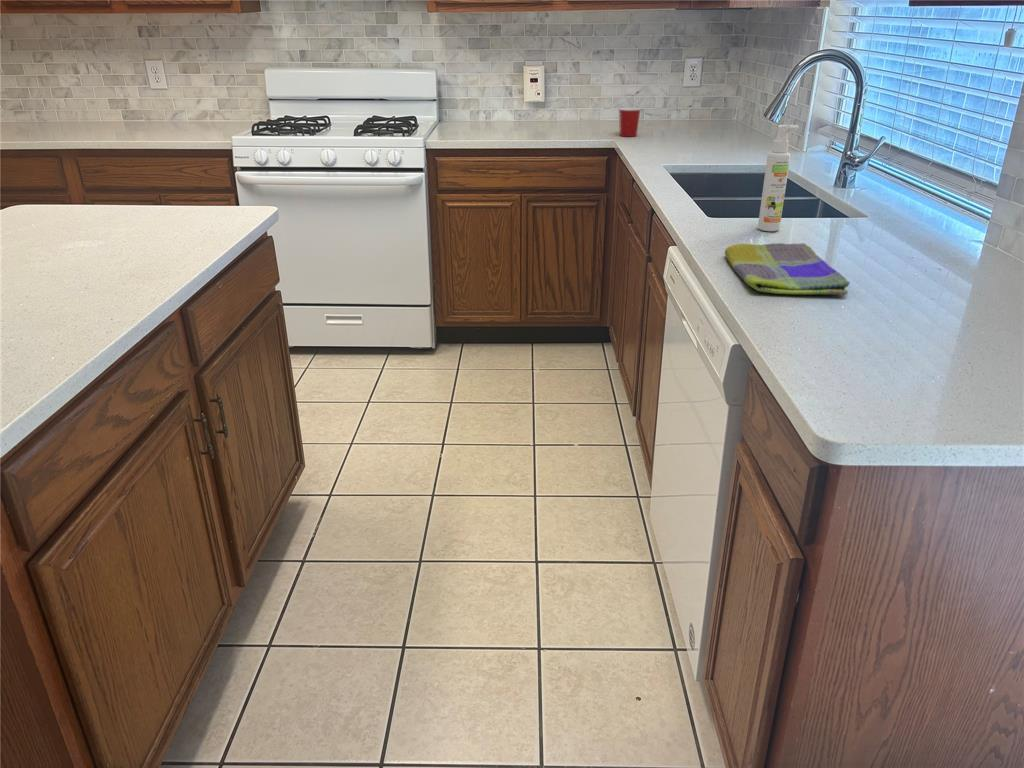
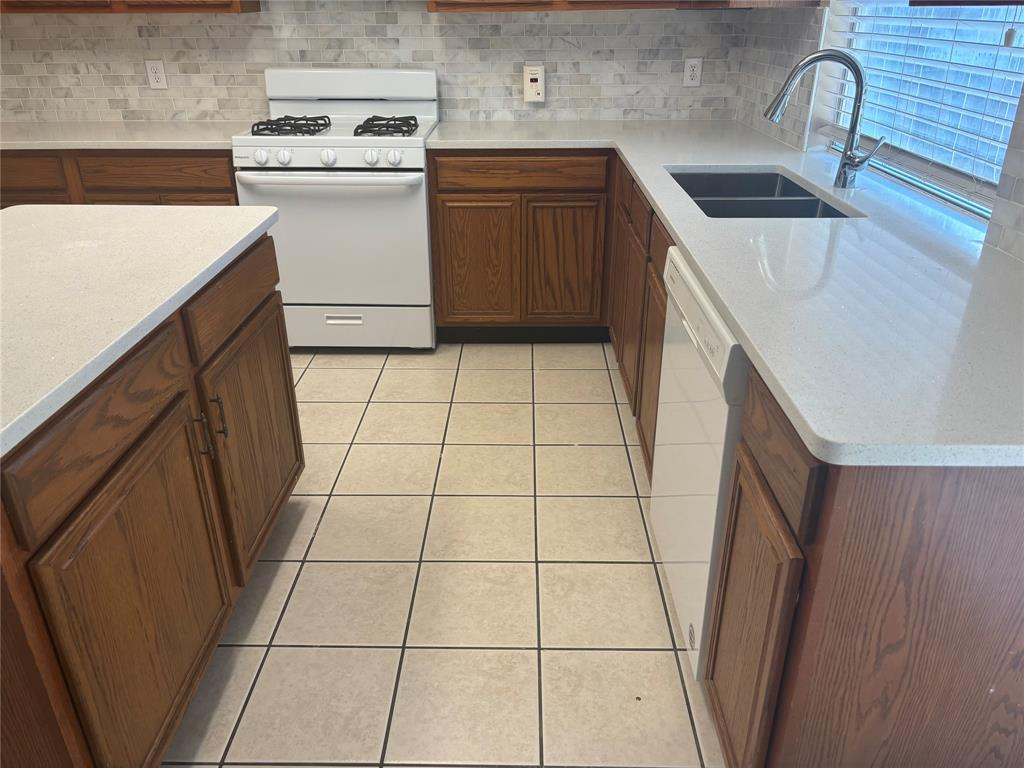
- dish towel [724,242,851,296]
- mug [618,107,641,138]
- spray bottle [757,124,800,232]
